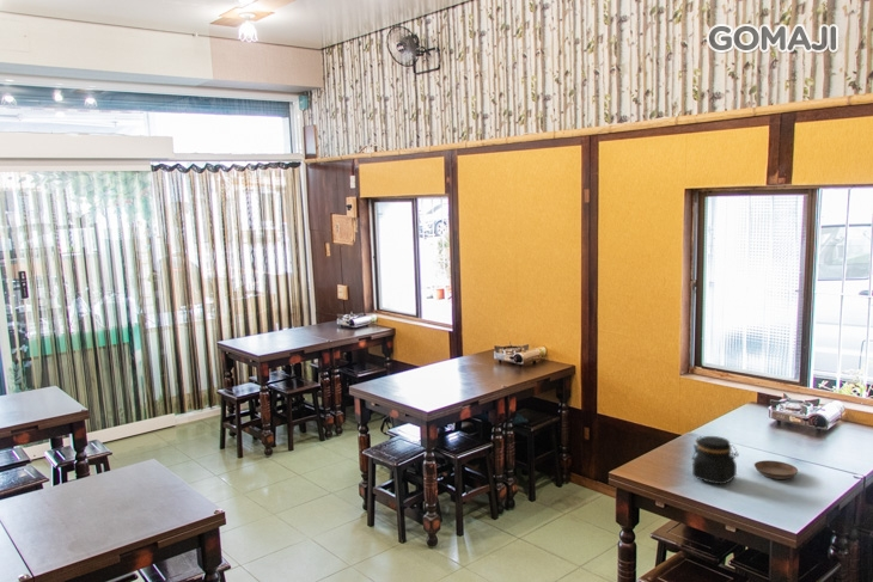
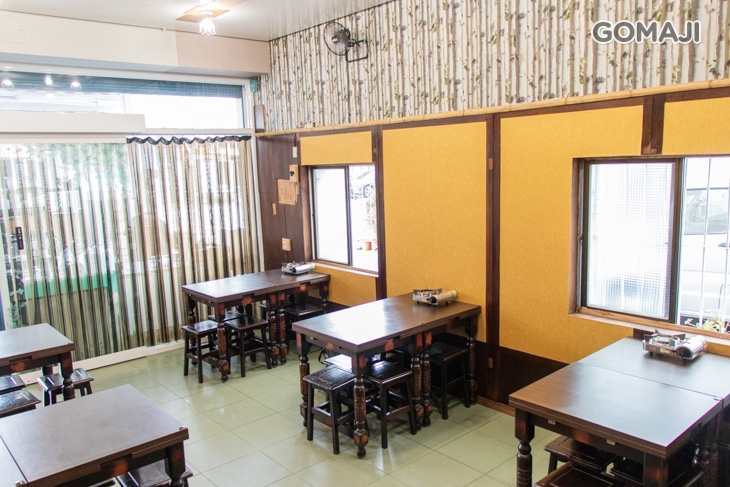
- jar [691,435,740,485]
- saucer [753,459,799,480]
